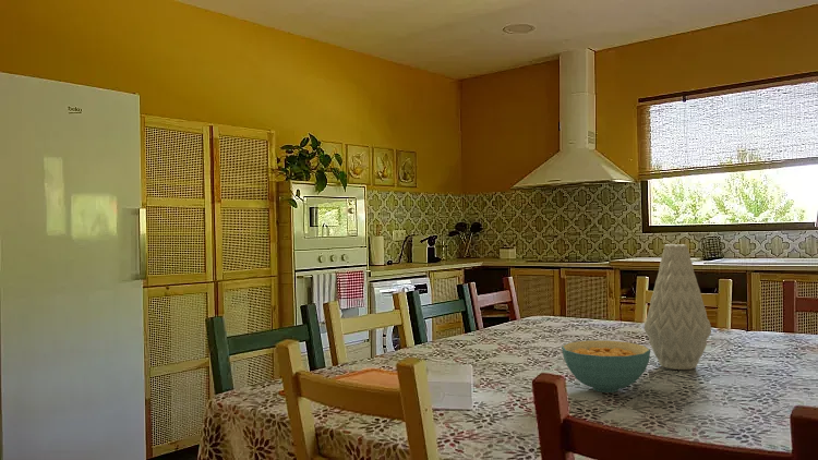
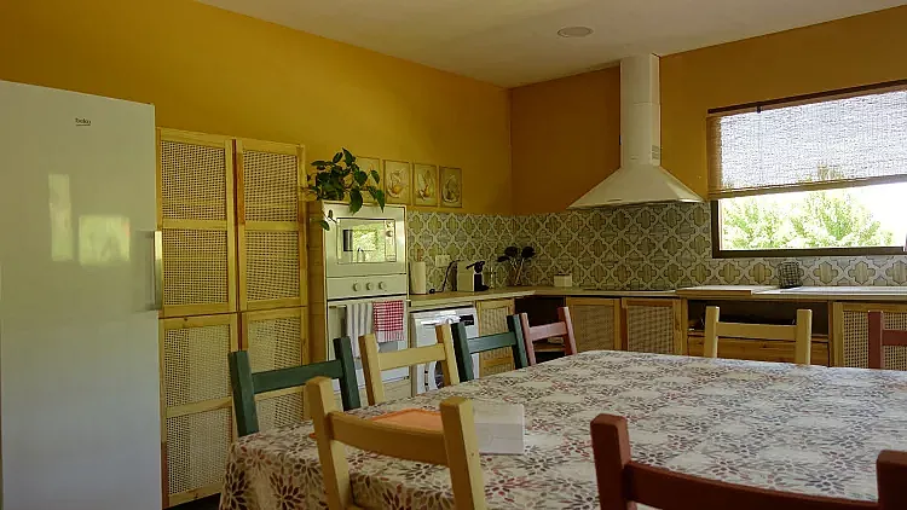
- cereal bowl [561,339,651,394]
- vase [642,243,712,371]
